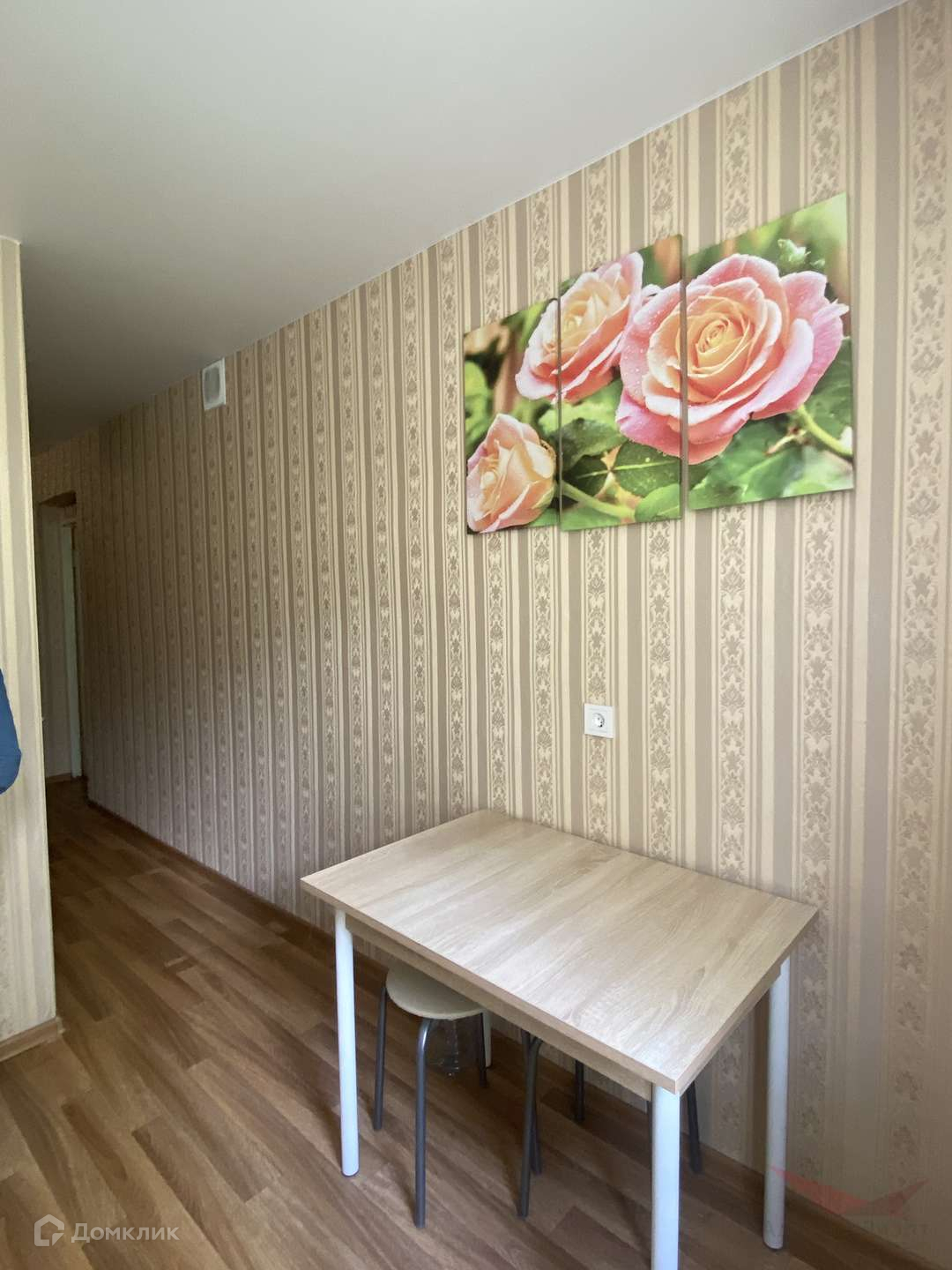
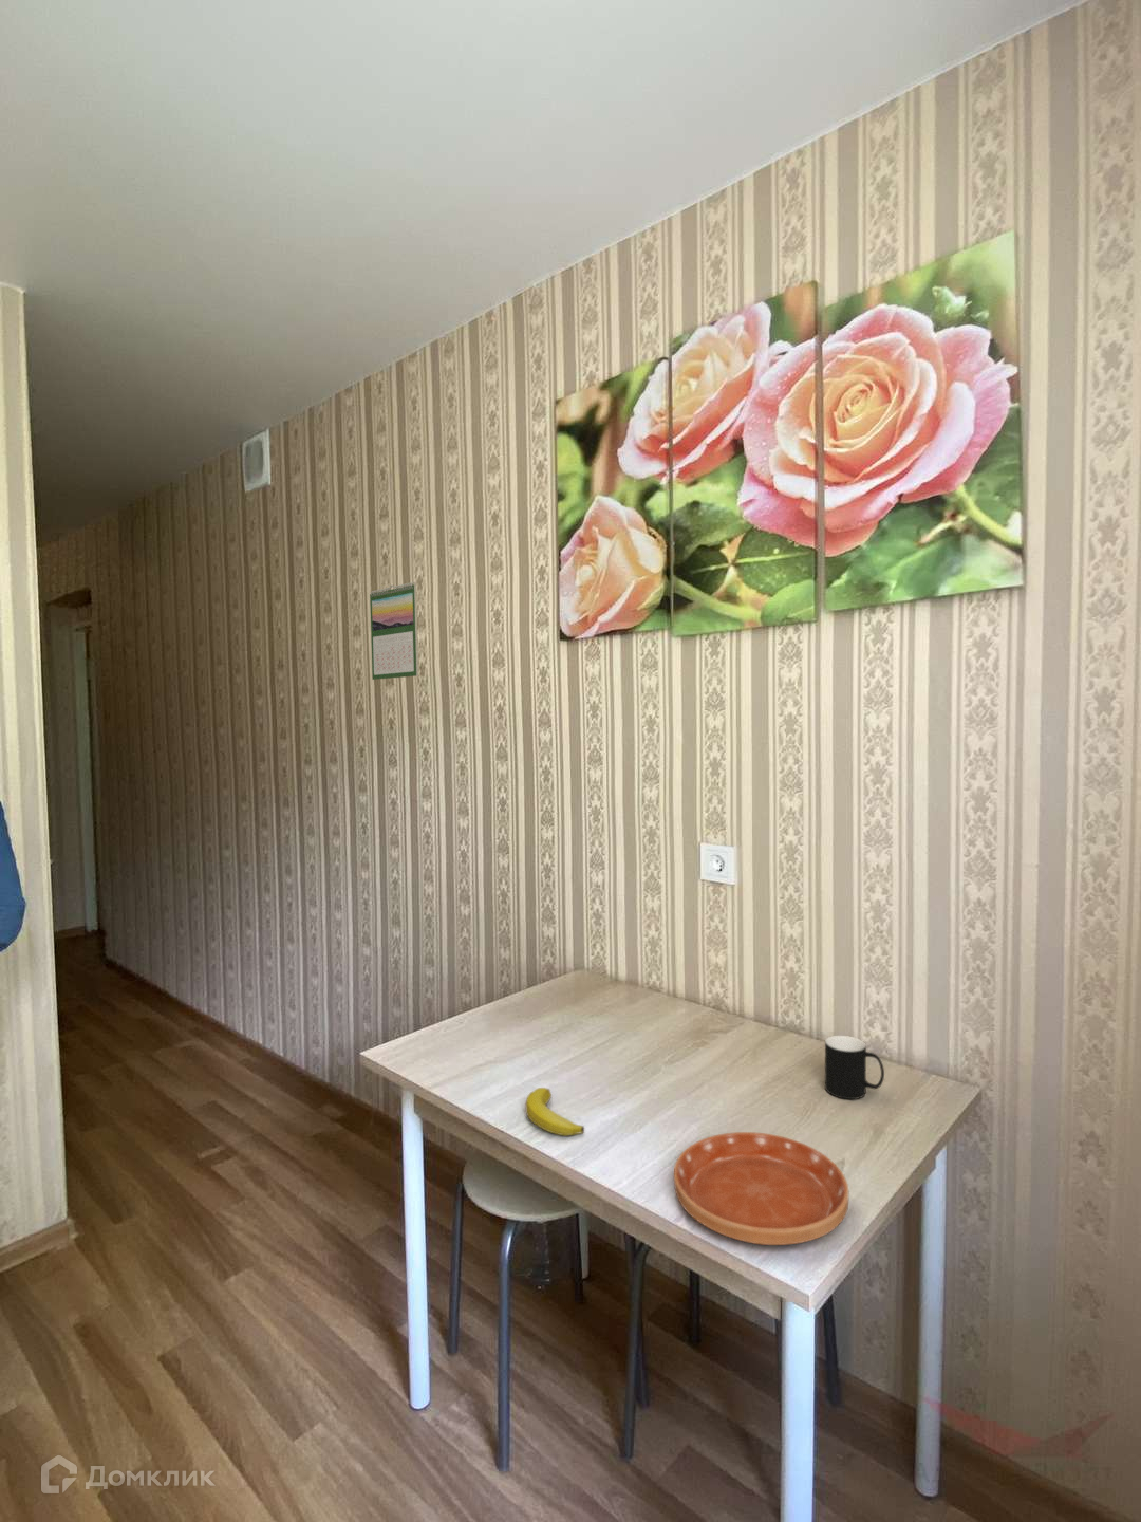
+ banana [524,1087,585,1136]
+ saucer [674,1131,850,1246]
+ calendar [369,581,419,681]
+ cup [825,1034,886,1100]
